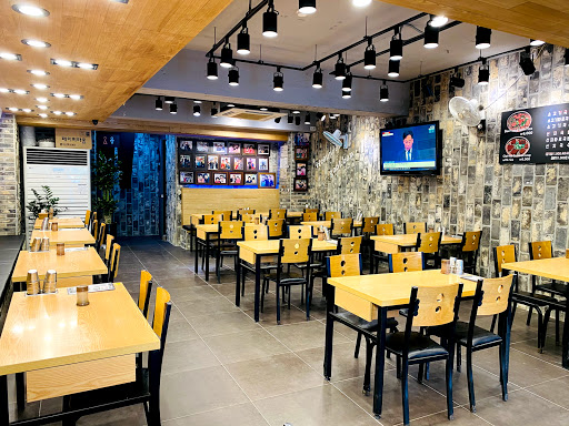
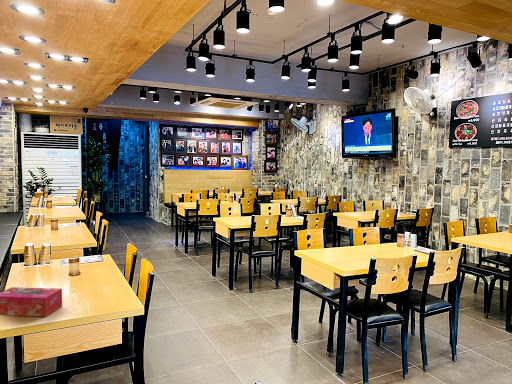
+ tissue box [0,286,63,318]
